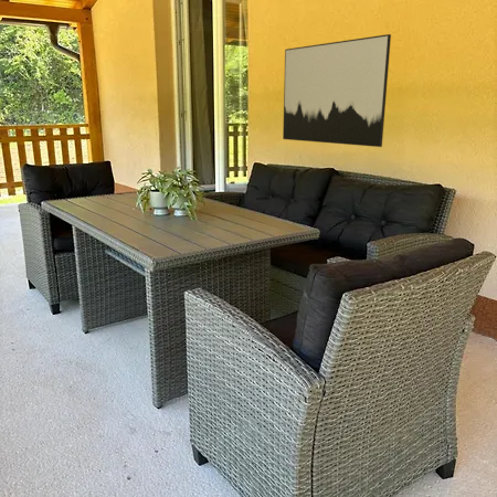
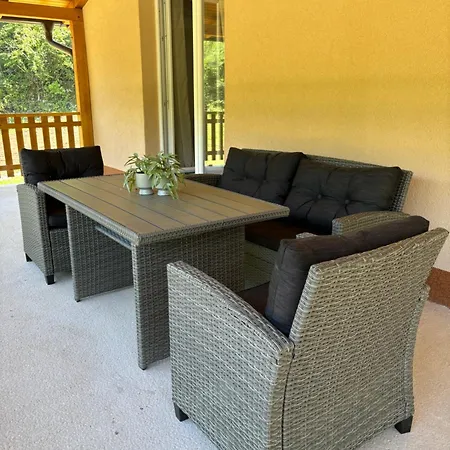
- wall art [282,33,392,148]
